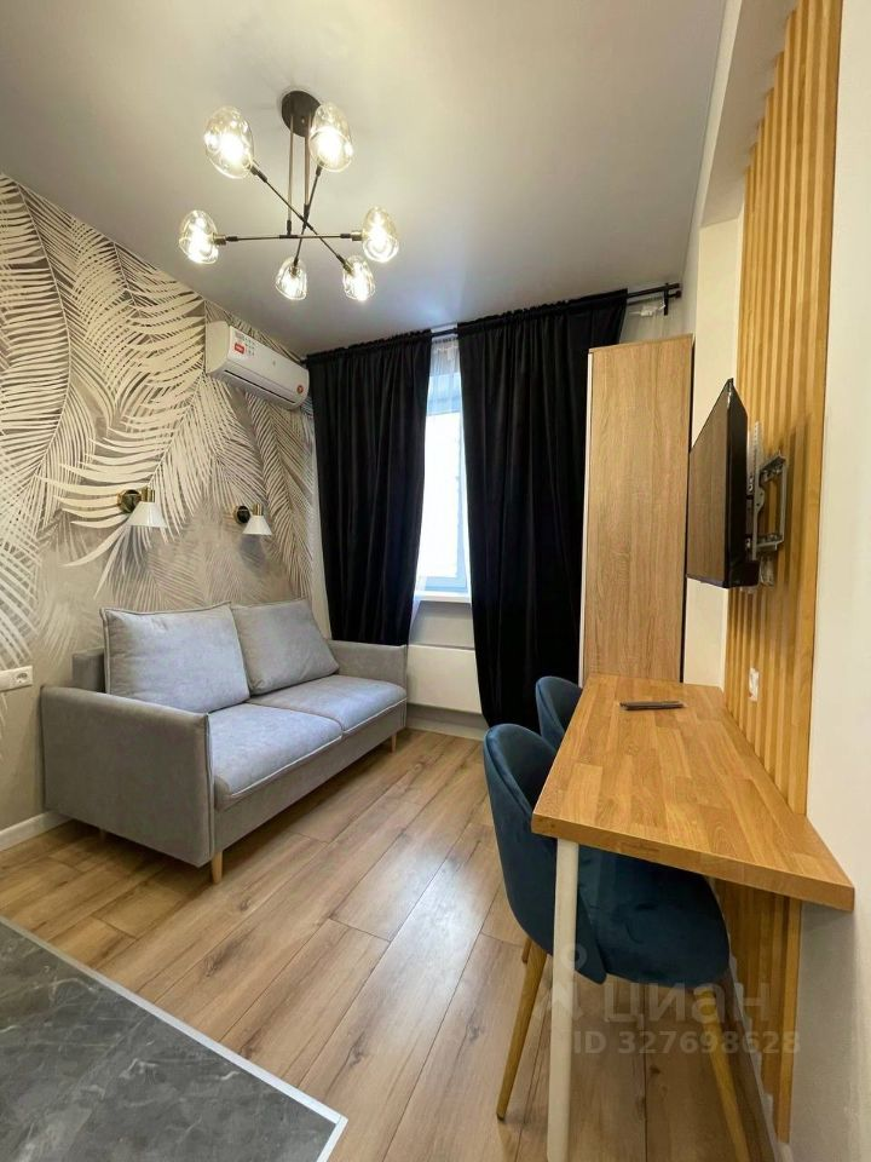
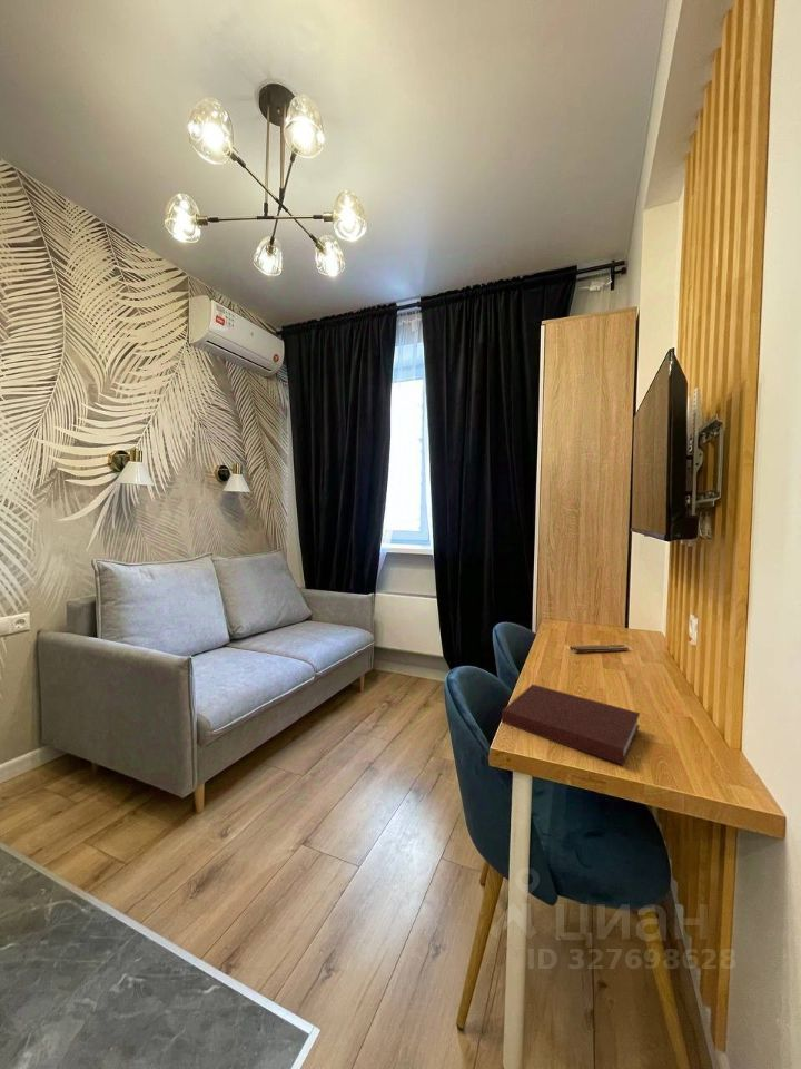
+ notebook [501,684,641,766]
